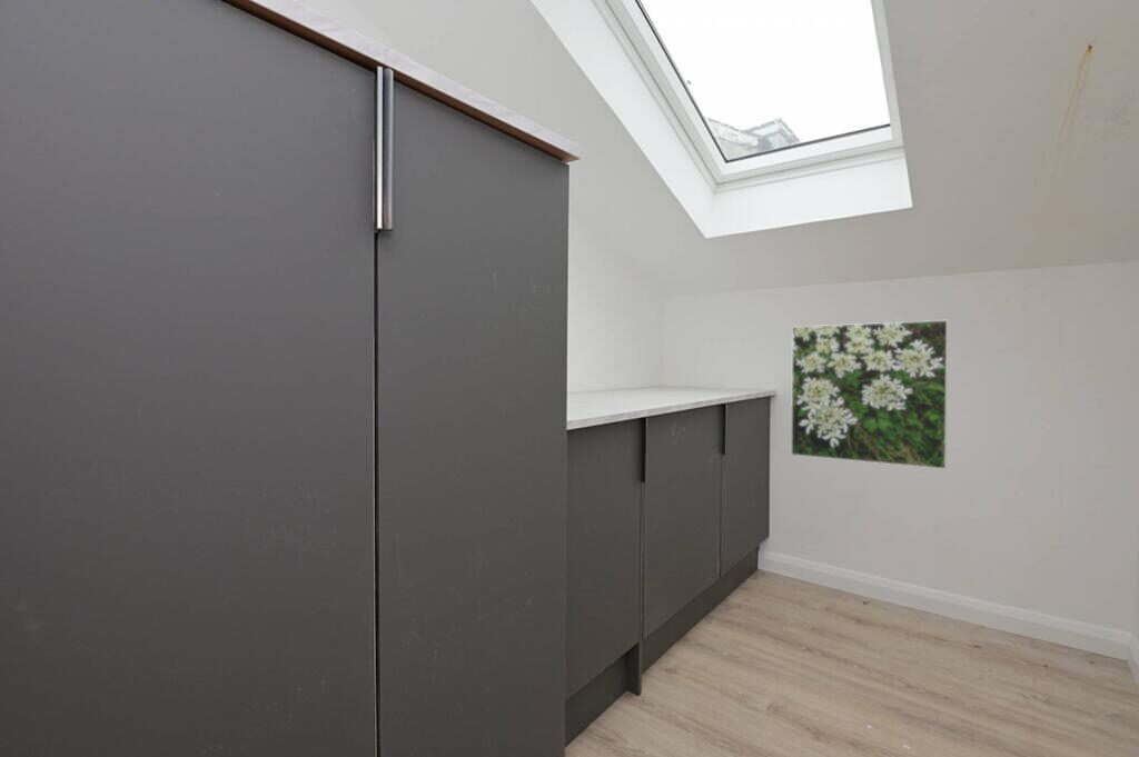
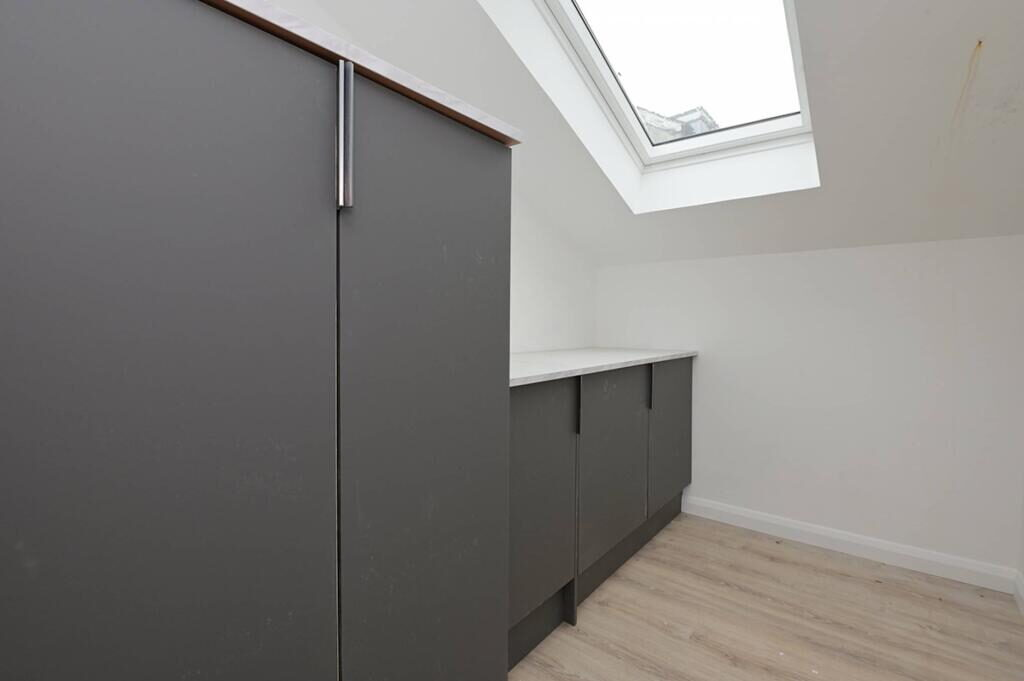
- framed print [790,319,950,470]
